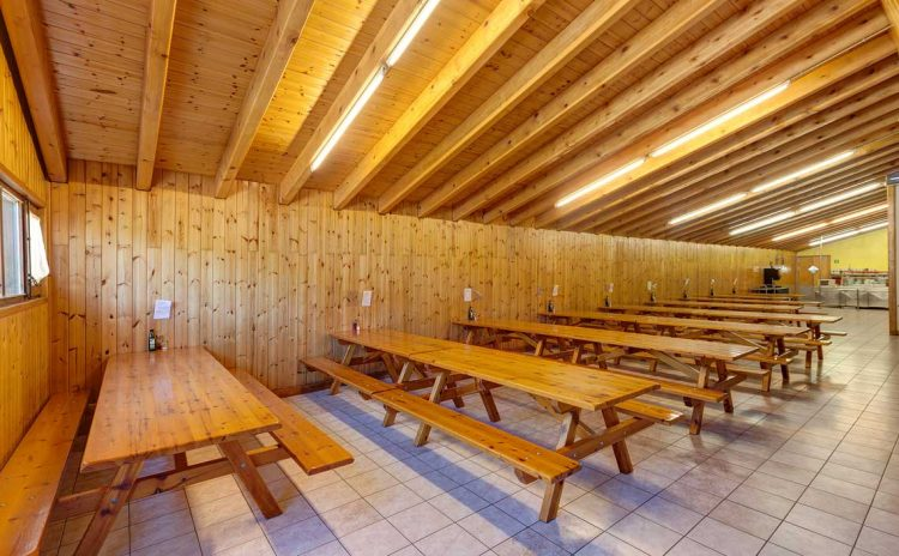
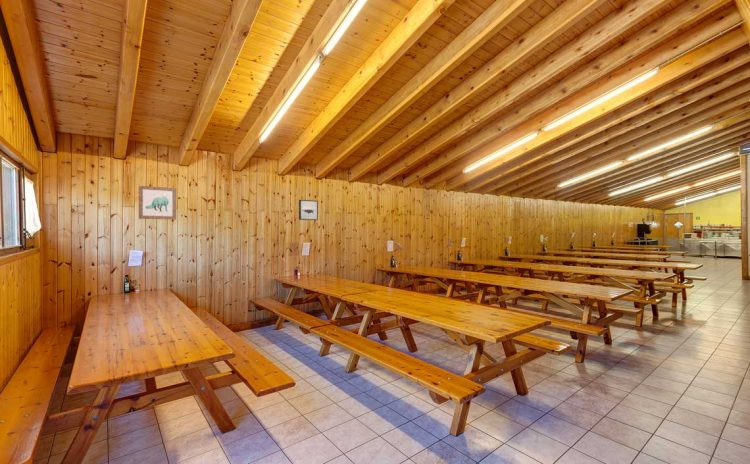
+ wall art [138,185,177,221]
+ wall art [298,199,319,221]
